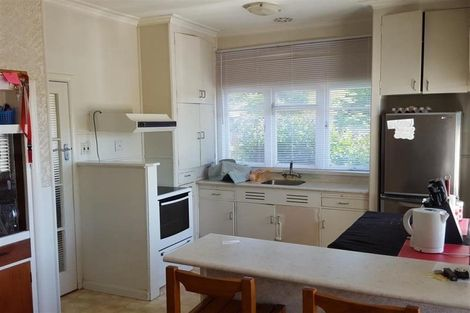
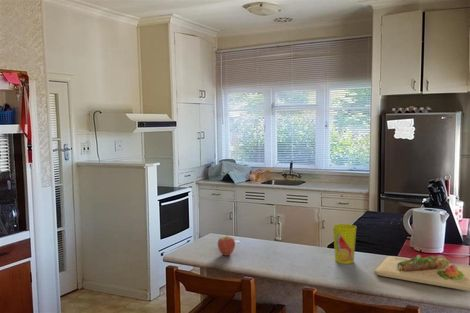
+ fruit [217,232,236,257]
+ cutting board [374,254,470,292]
+ cup [332,223,357,265]
